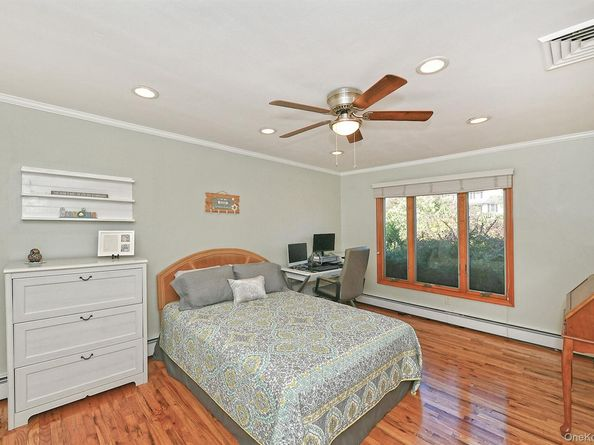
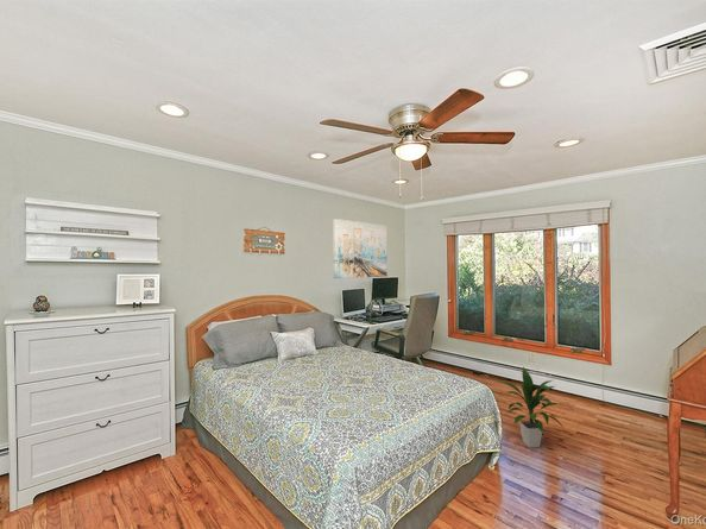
+ indoor plant [499,366,565,448]
+ wall art [332,218,389,279]
